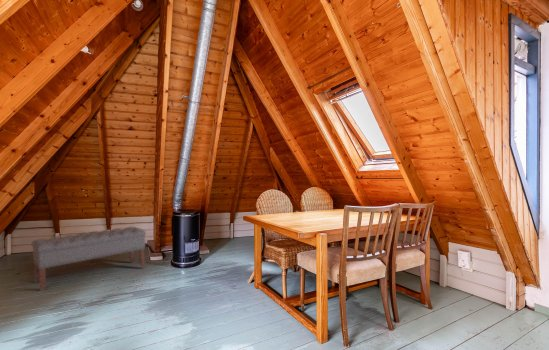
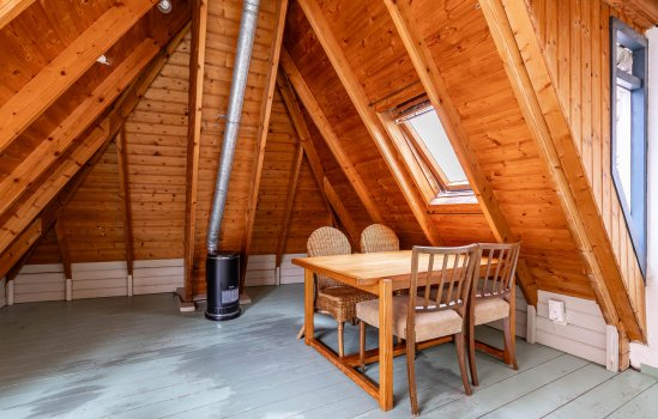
- bench [30,226,147,292]
